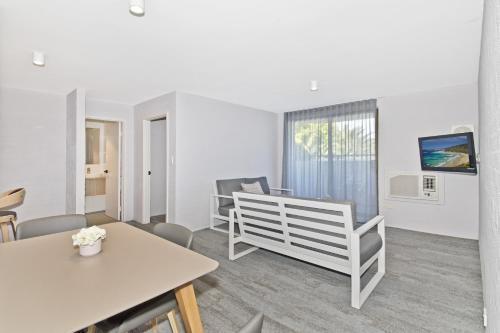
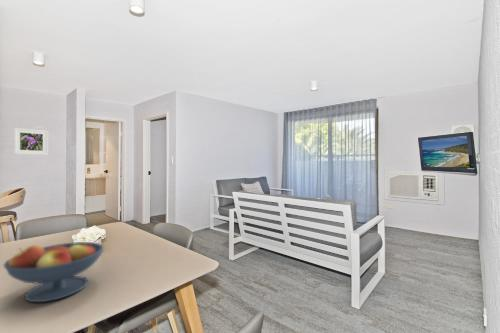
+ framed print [13,127,49,156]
+ fruit bowl [3,241,104,303]
